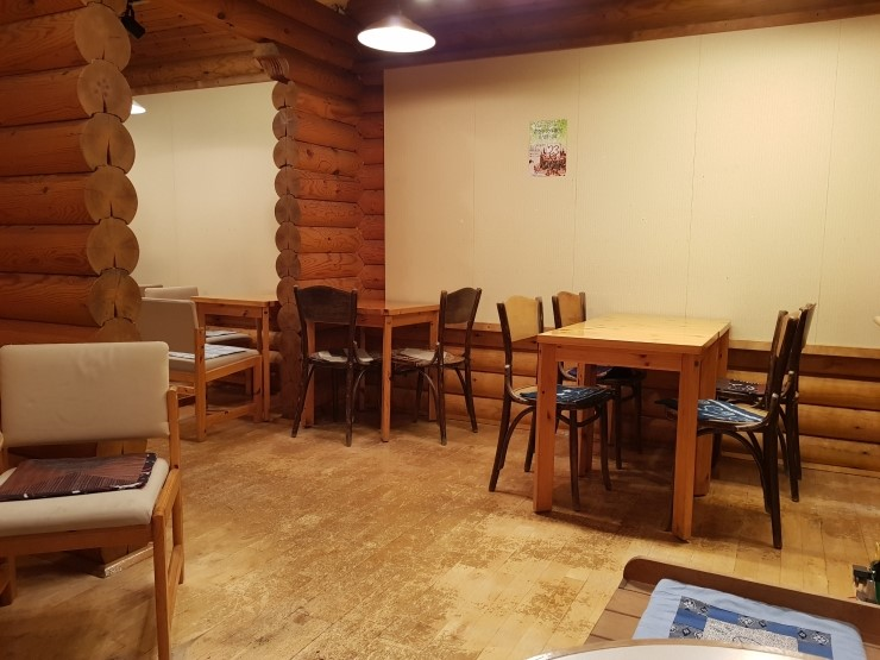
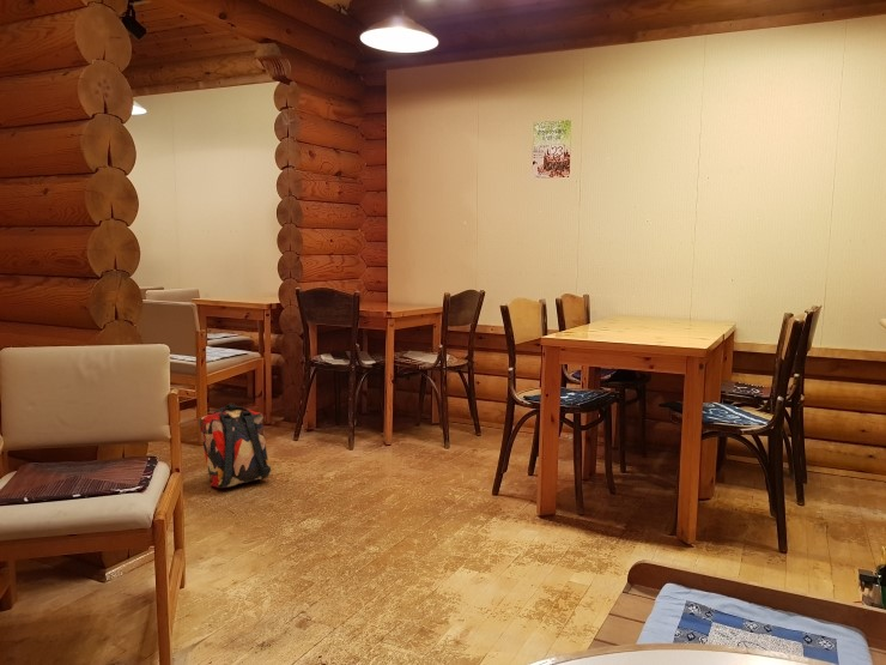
+ backpack [199,403,272,490]
